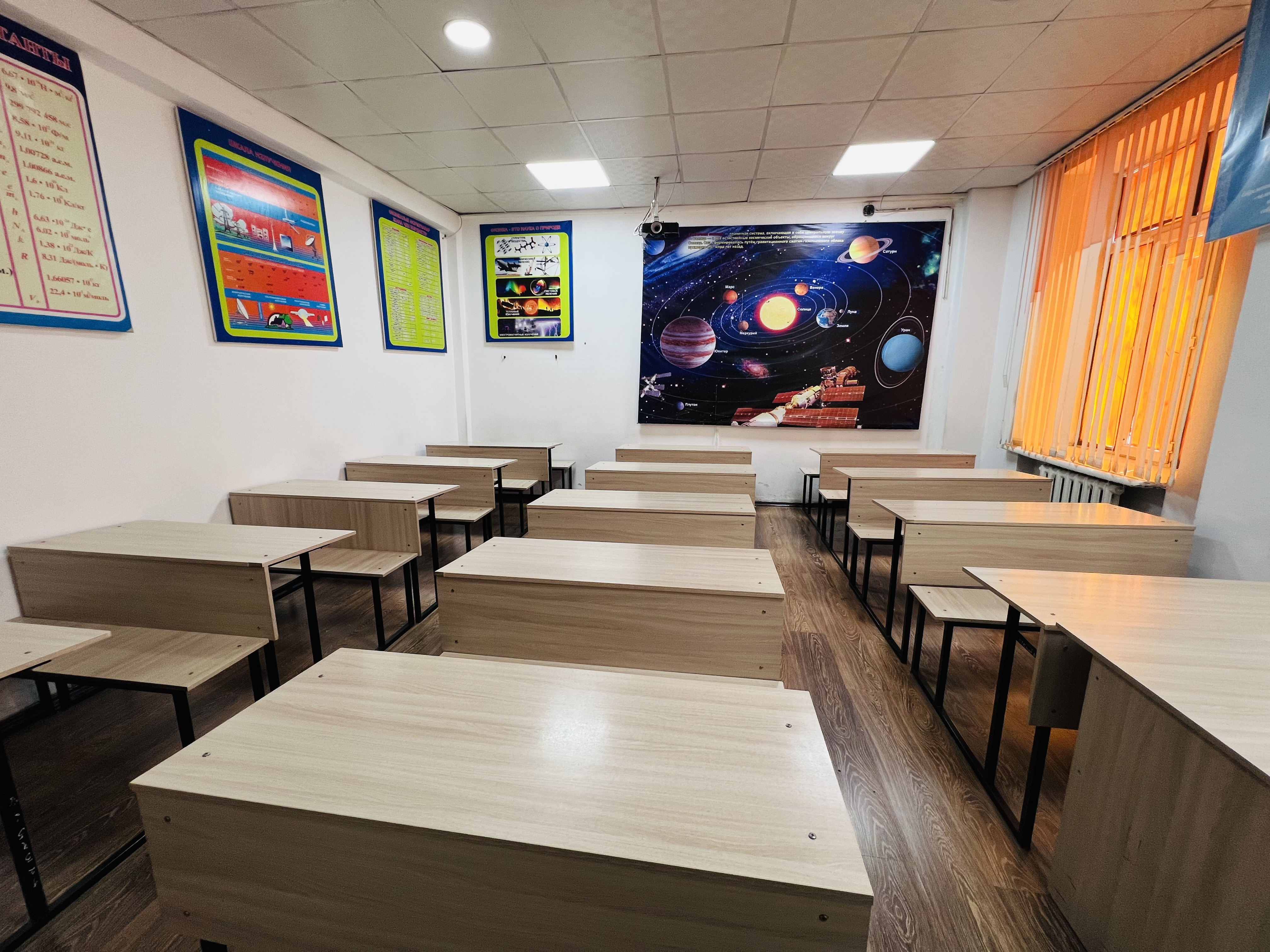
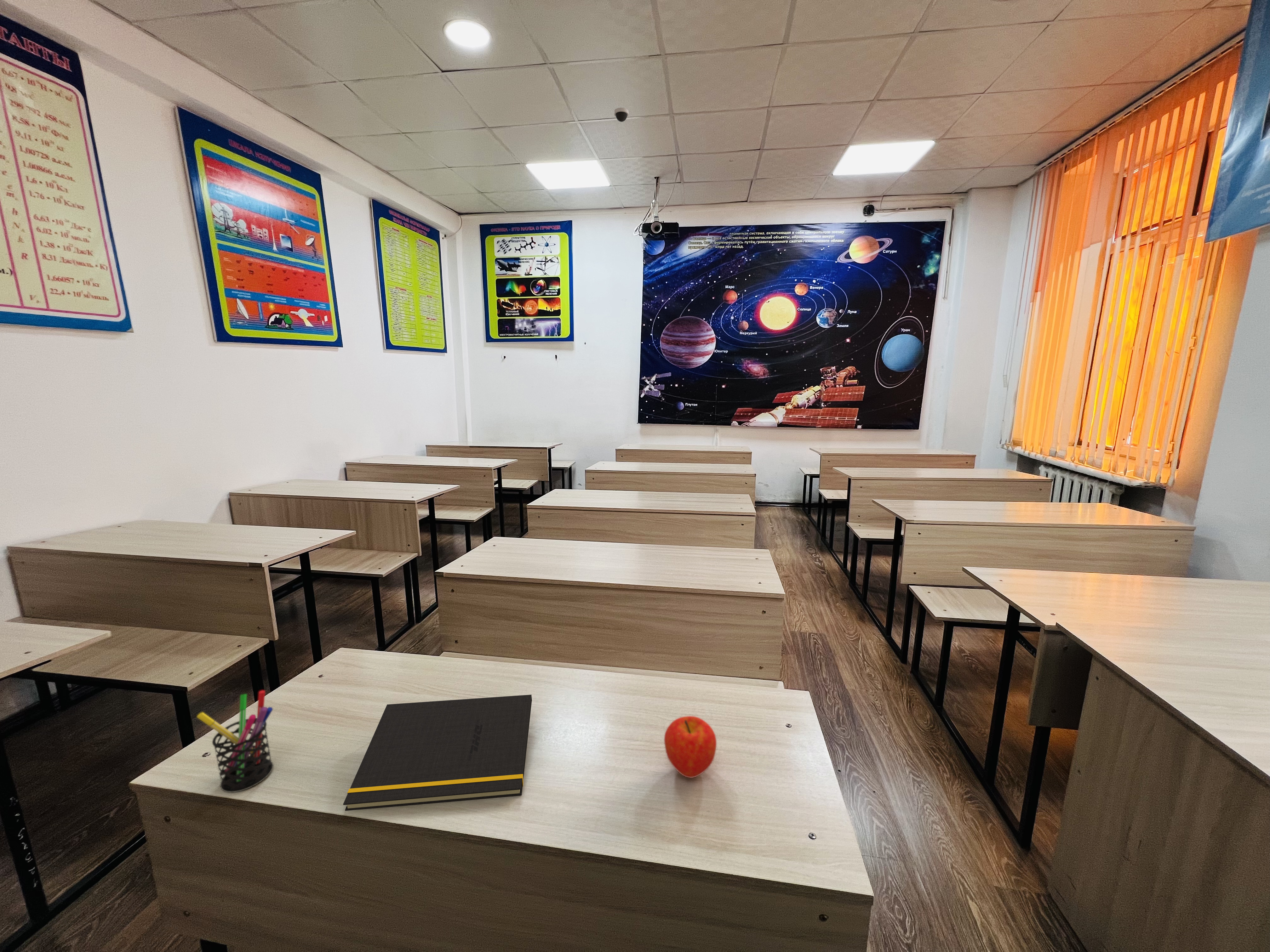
+ pen holder [197,690,273,793]
+ dome security camera [614,107,629,122]
+ fruit [664,716,717,778]
+ notepad [343,694,532,811]
